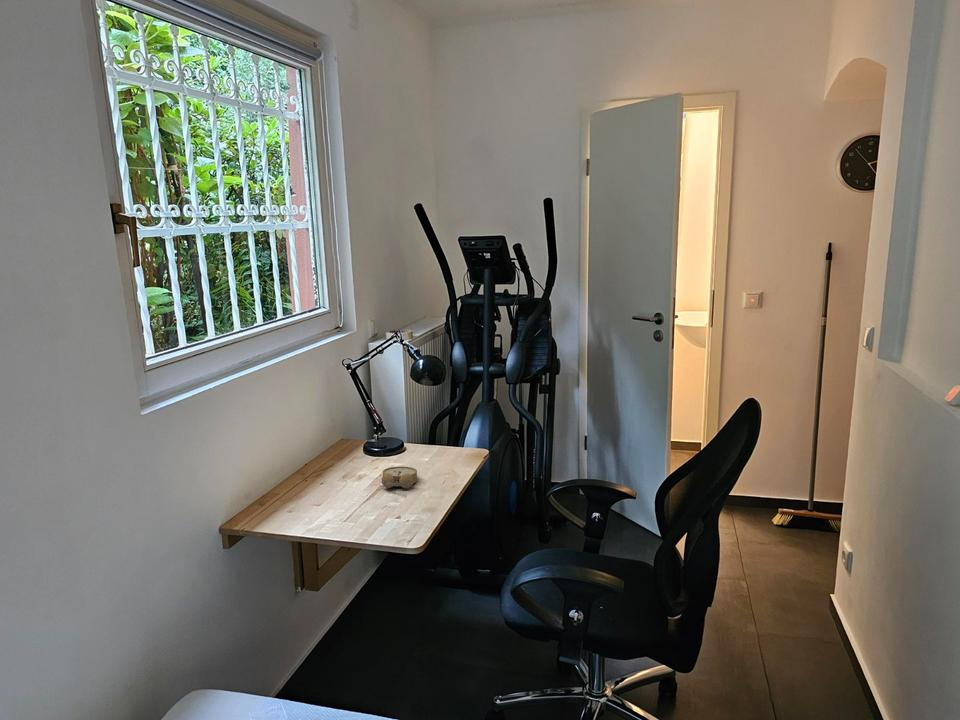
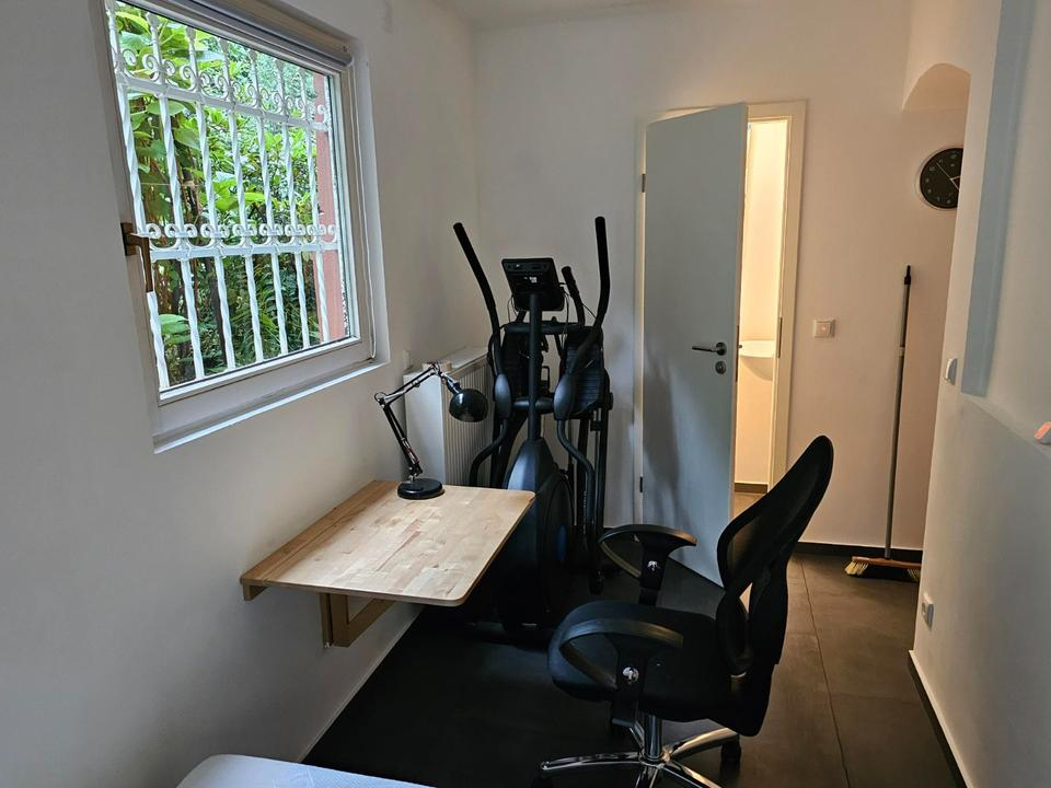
- alarm clock [380,465,418,489]
